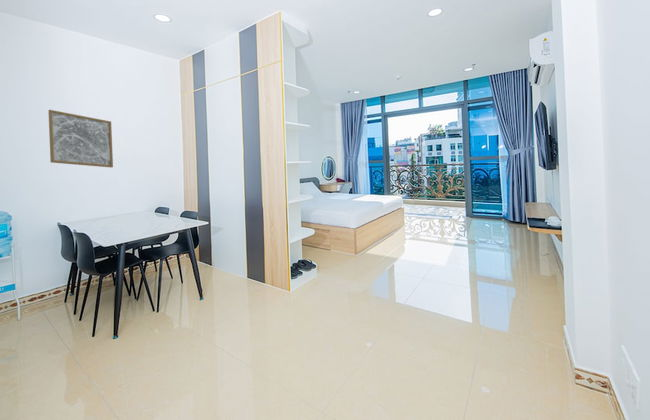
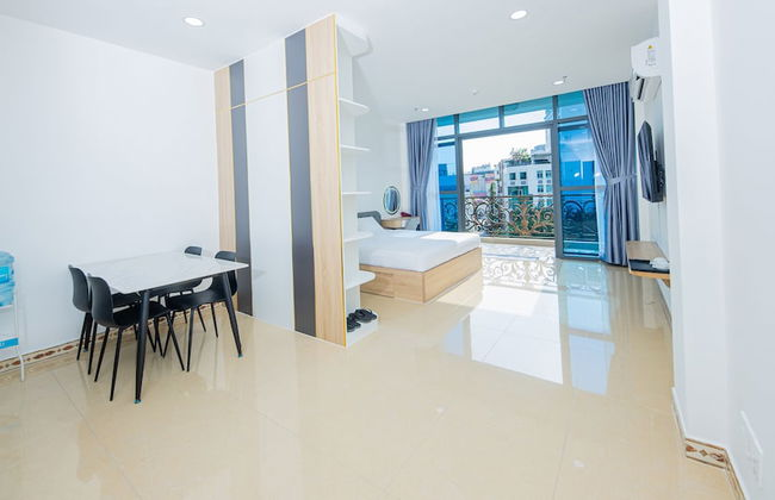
- wall art [47,109,114,169]
